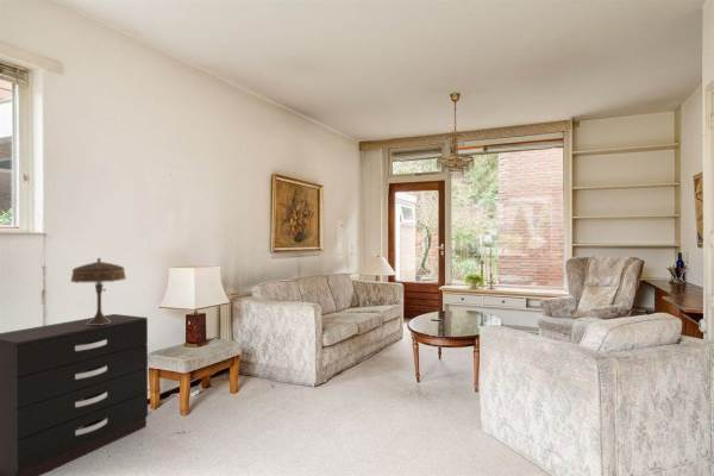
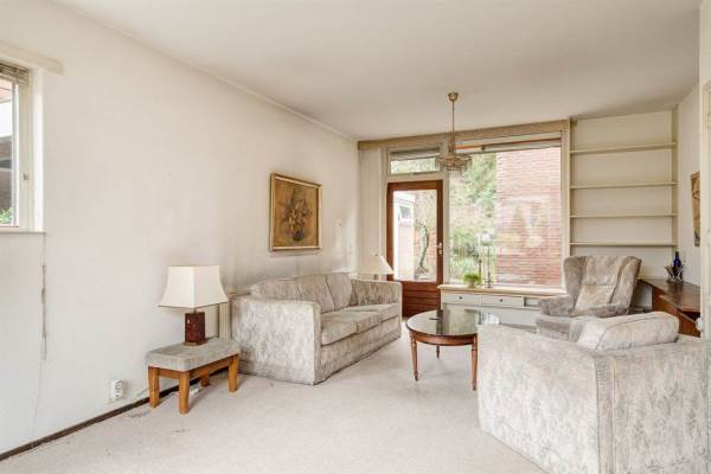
- dresser [0,313,149,476]
- table lamp [69,257,127,325]
